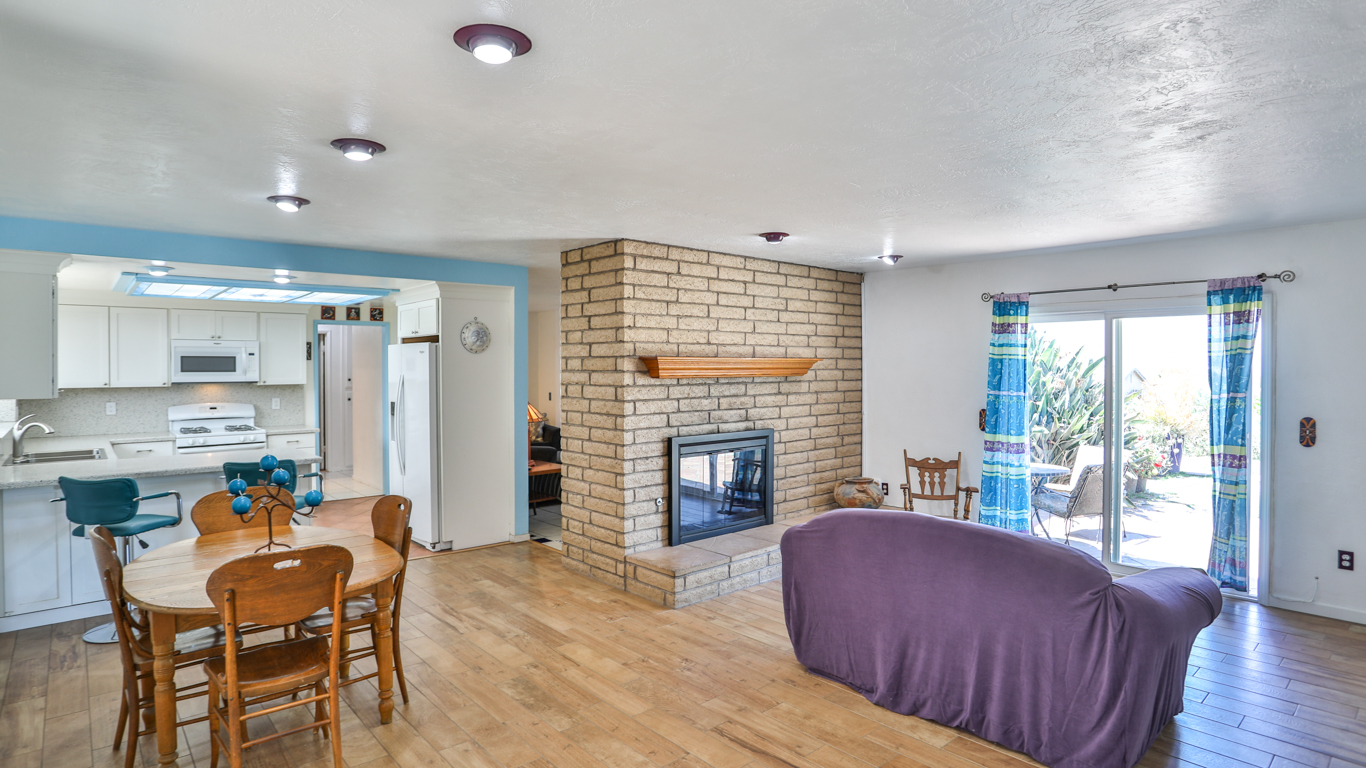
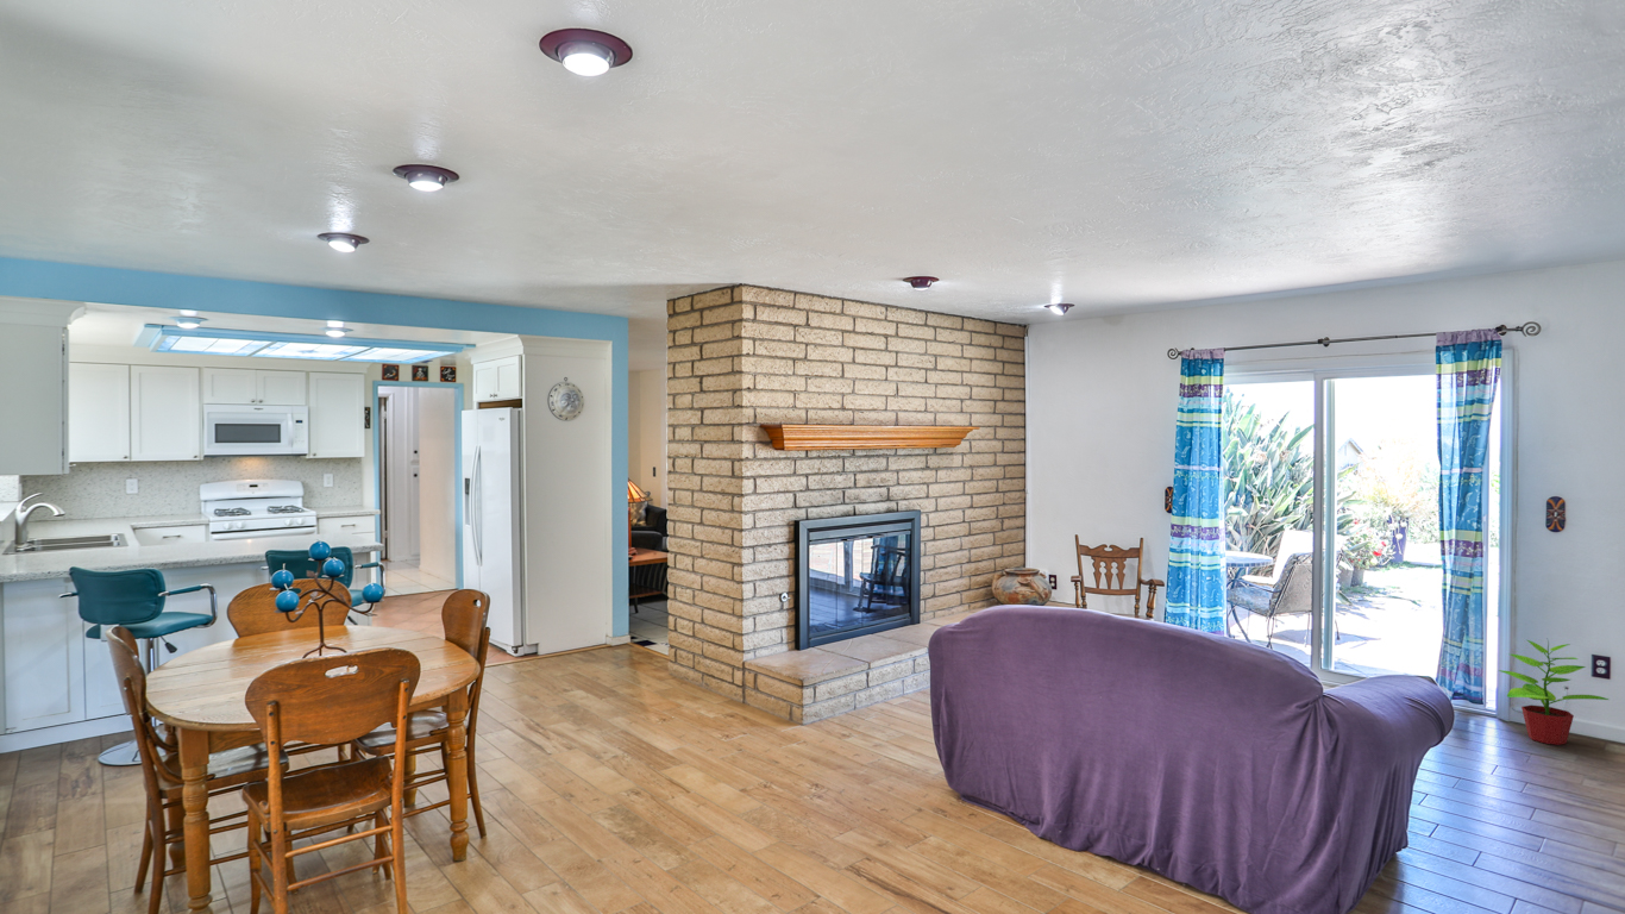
+ potted plant [1498,637,1610,746]
